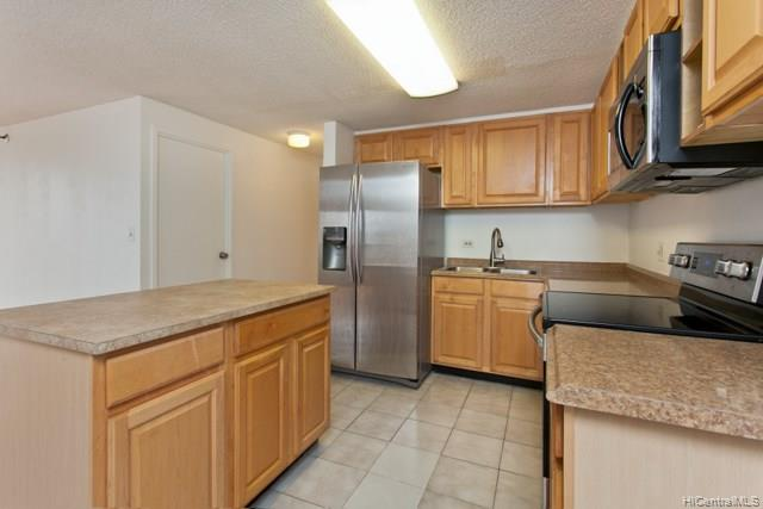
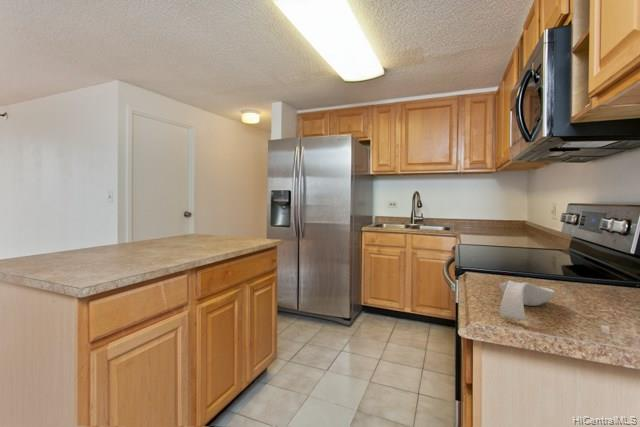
+ spoon rest [499,280,556,321]
